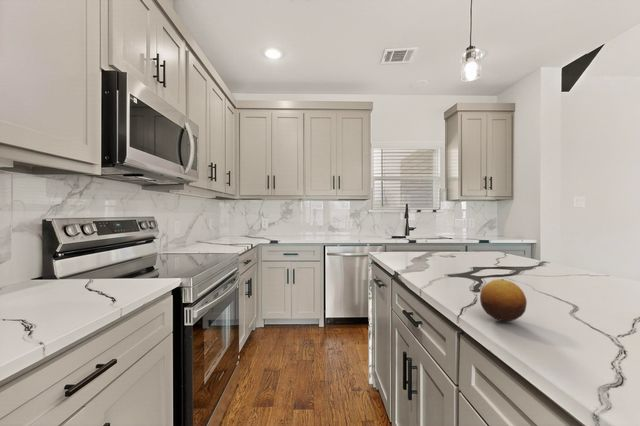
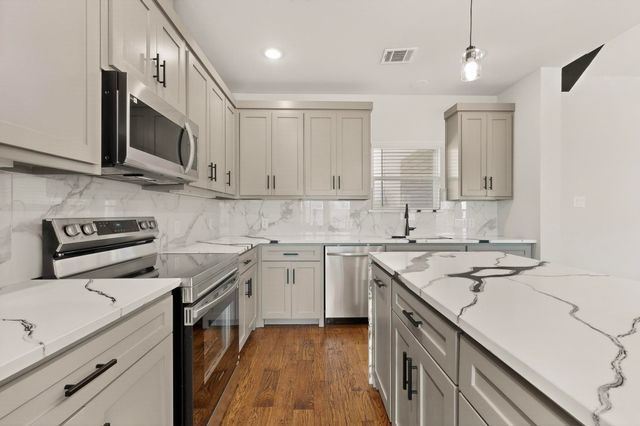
- fruit [479,278,528,322]
